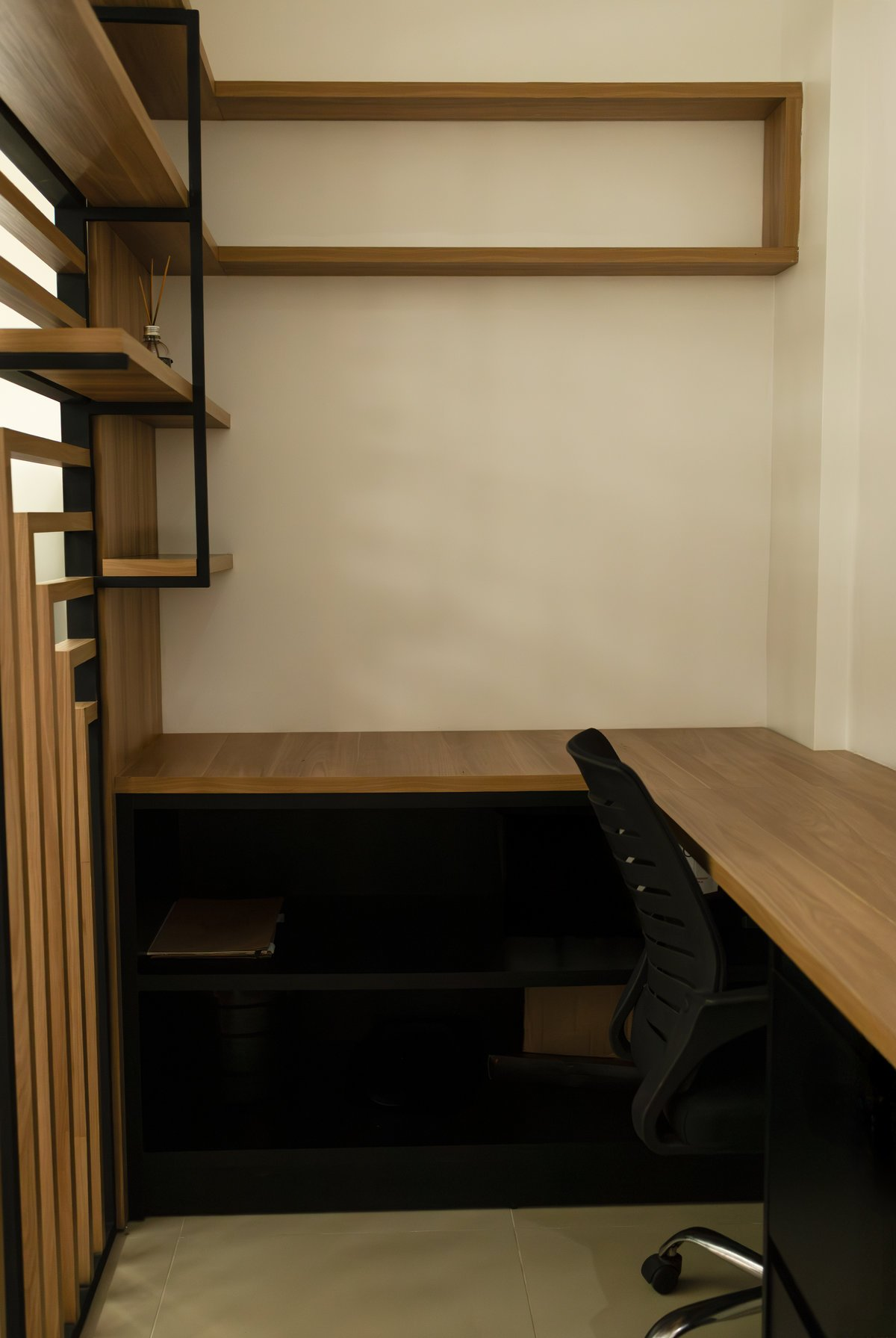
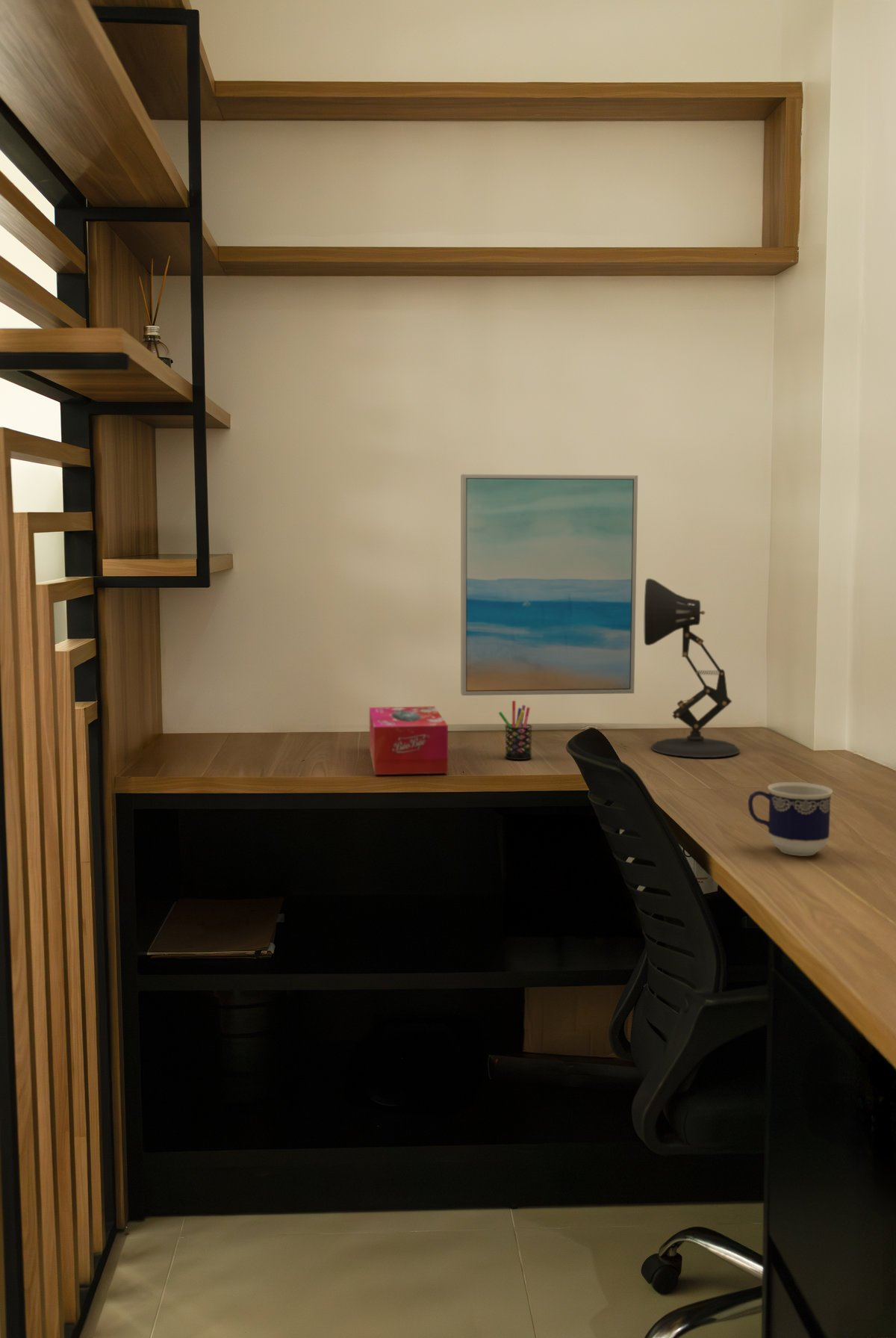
+ tissue box [369,706,449,775]
+ desk lamp [644,577,741,758]
+ cup [747,781,833,857]
+ pen holder [498,700,533,761]
+ wall art [460,474,638,696]
